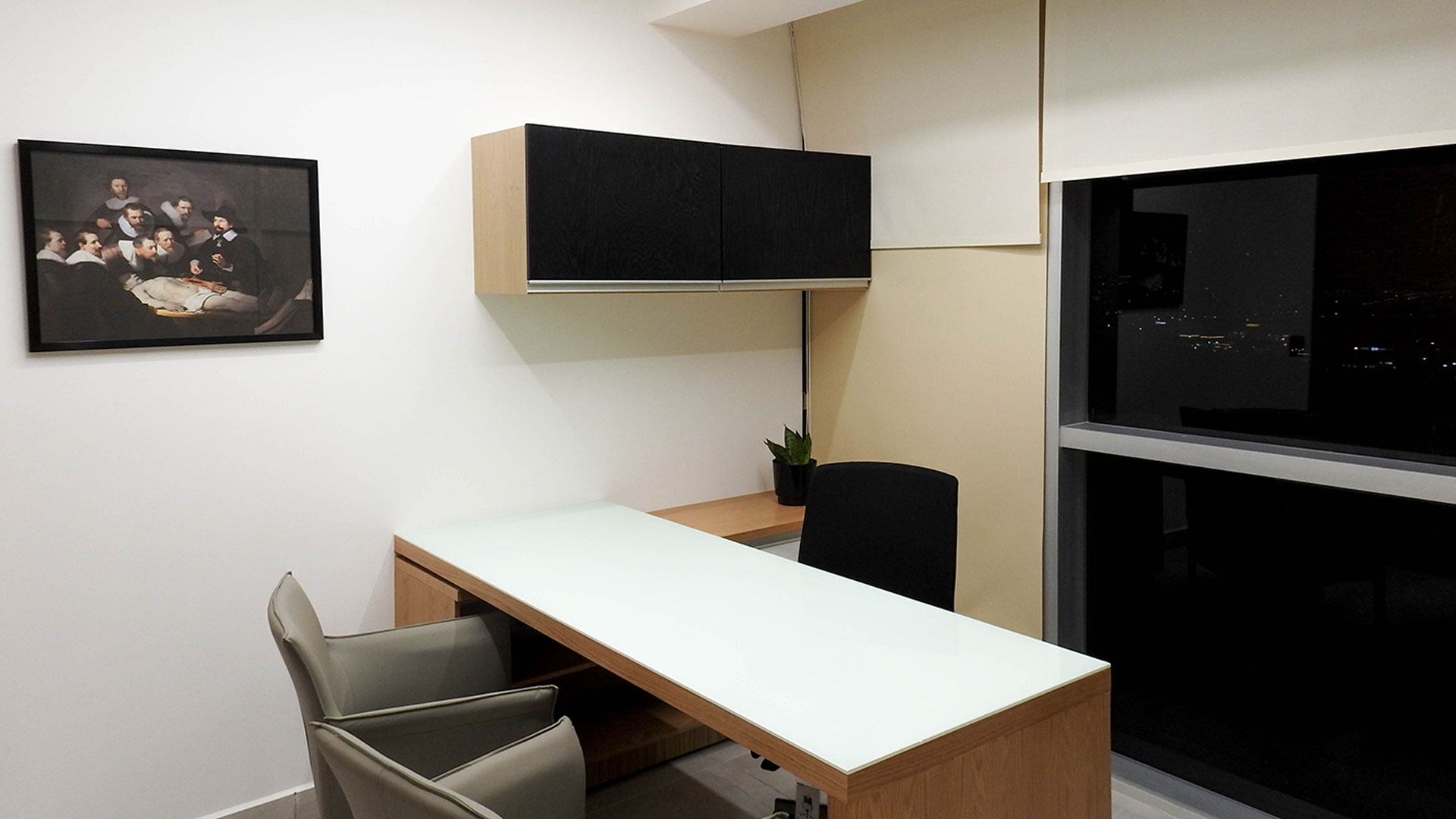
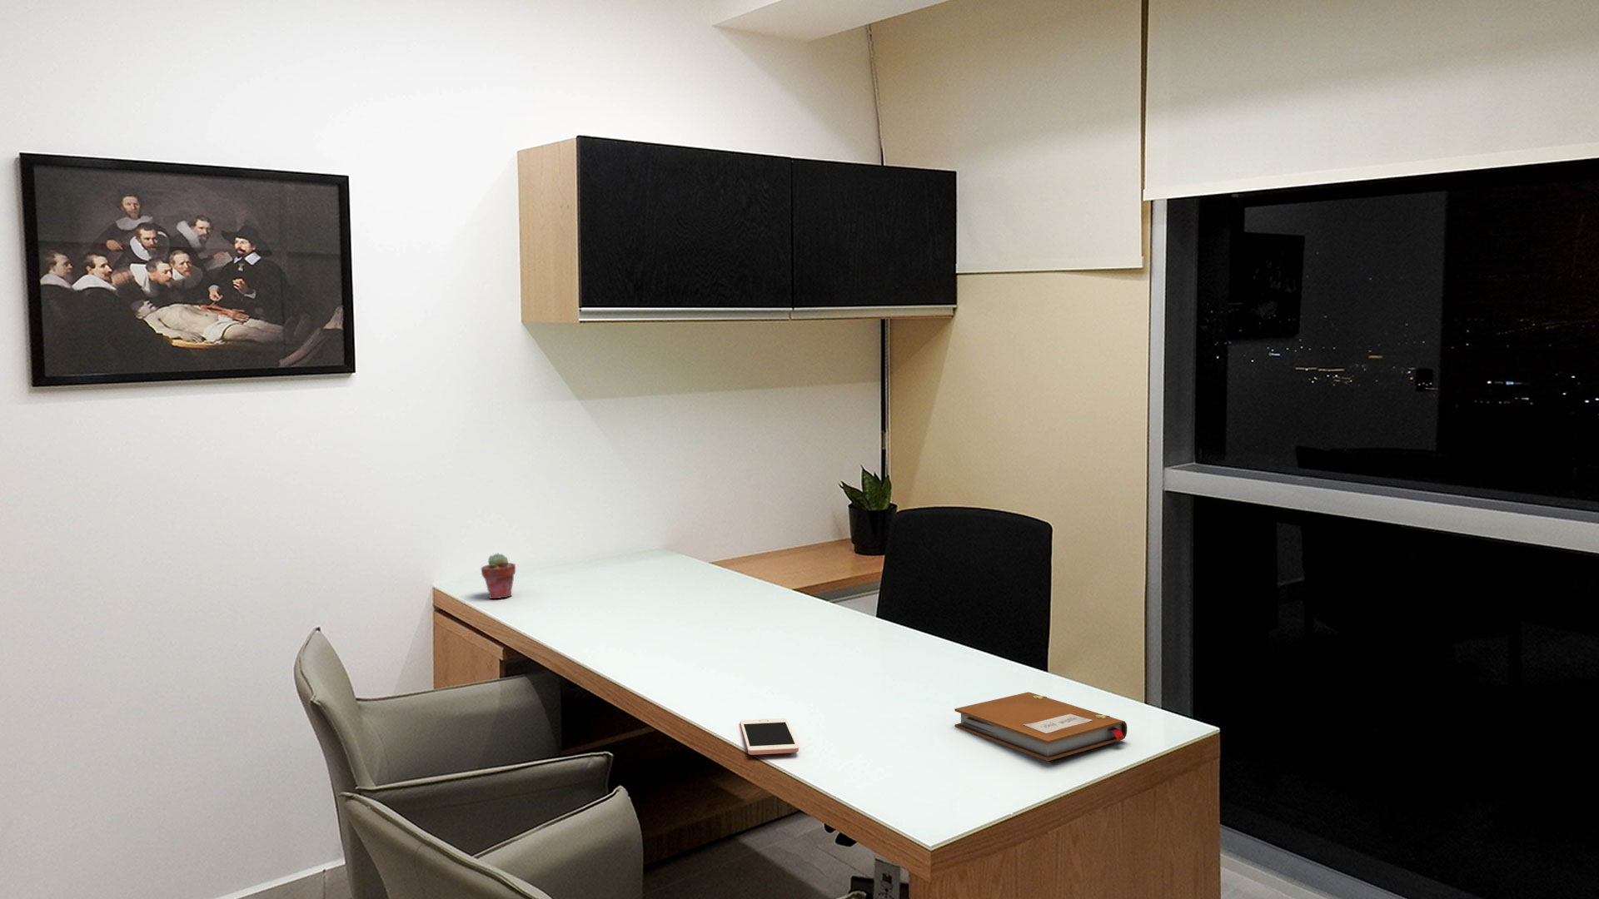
+ notebook [953,692,1128,762]
+ cell phone [739,718,800,756]
+ potted succulent [481,553,516,599]
